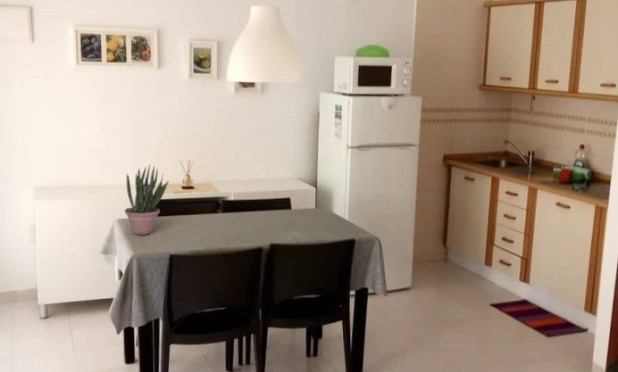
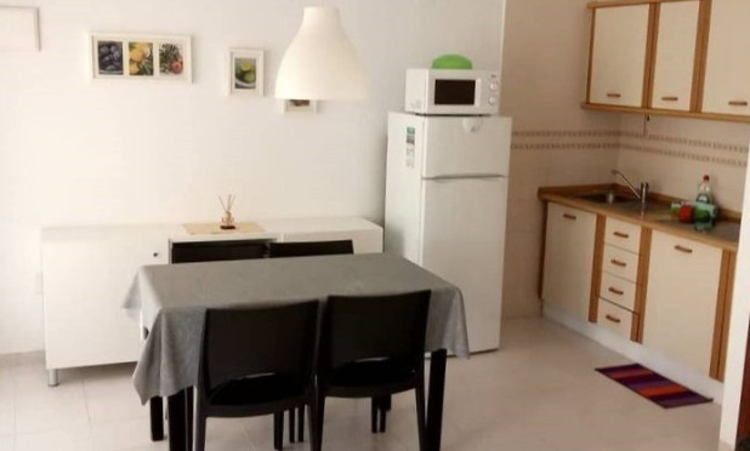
- potted plant [124,164,170,236]
